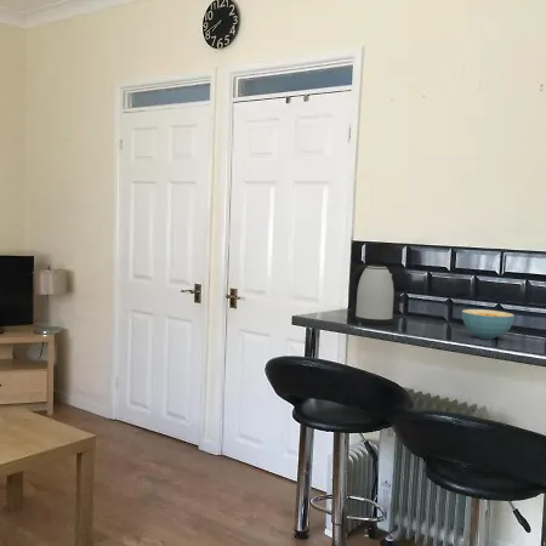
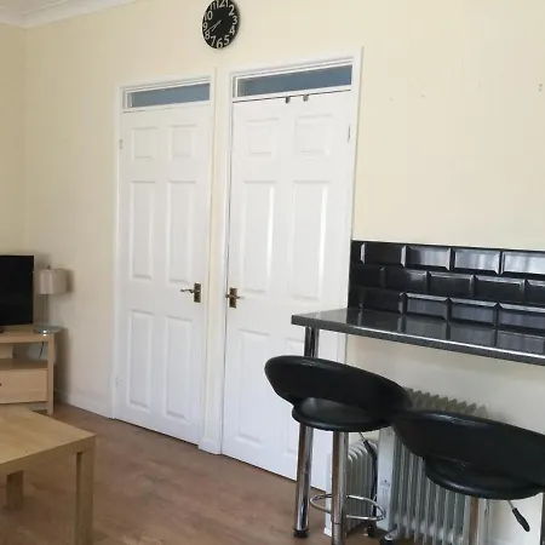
- cereal bowl [461,308,516,340]
- kettle [348,263,394,325]
